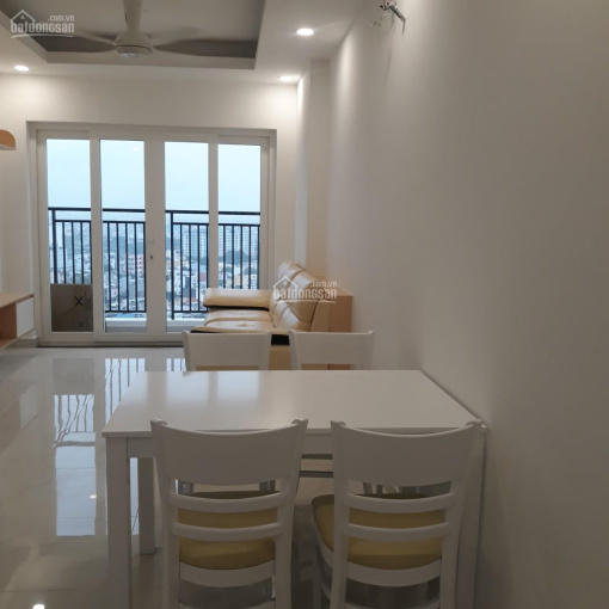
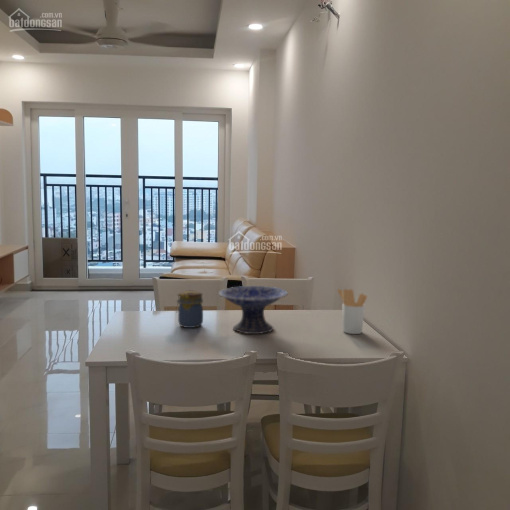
+ utensil holder [336,288,368,335]
+ jar [175,290,204,329]
+ decorative bowl [217,285,289,335]
